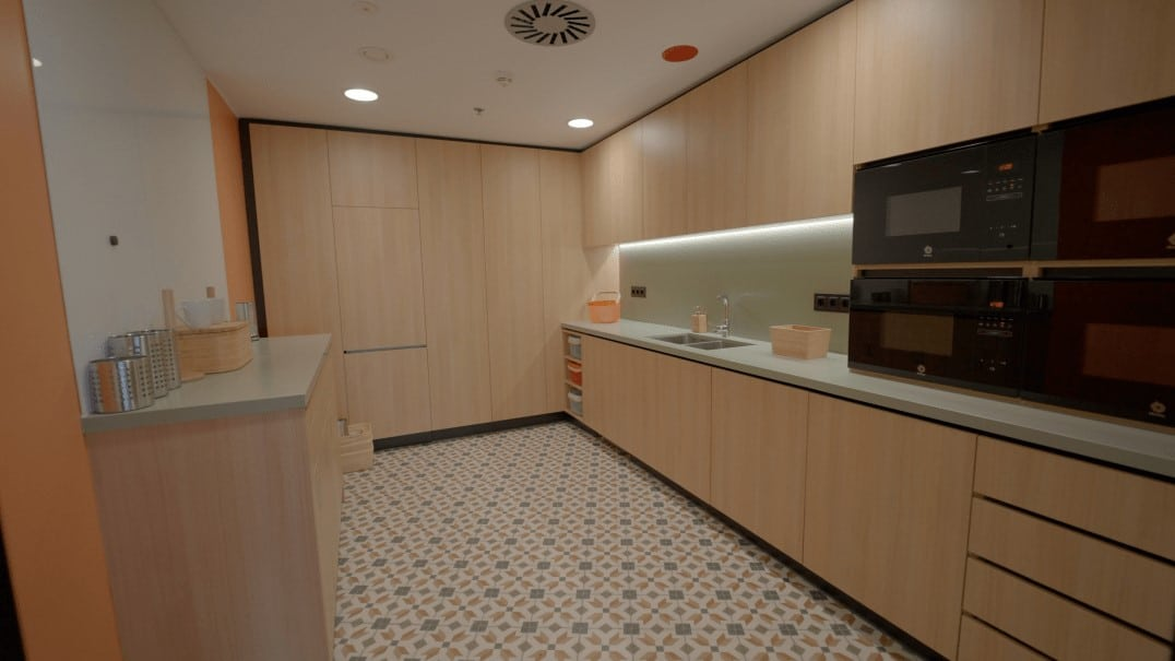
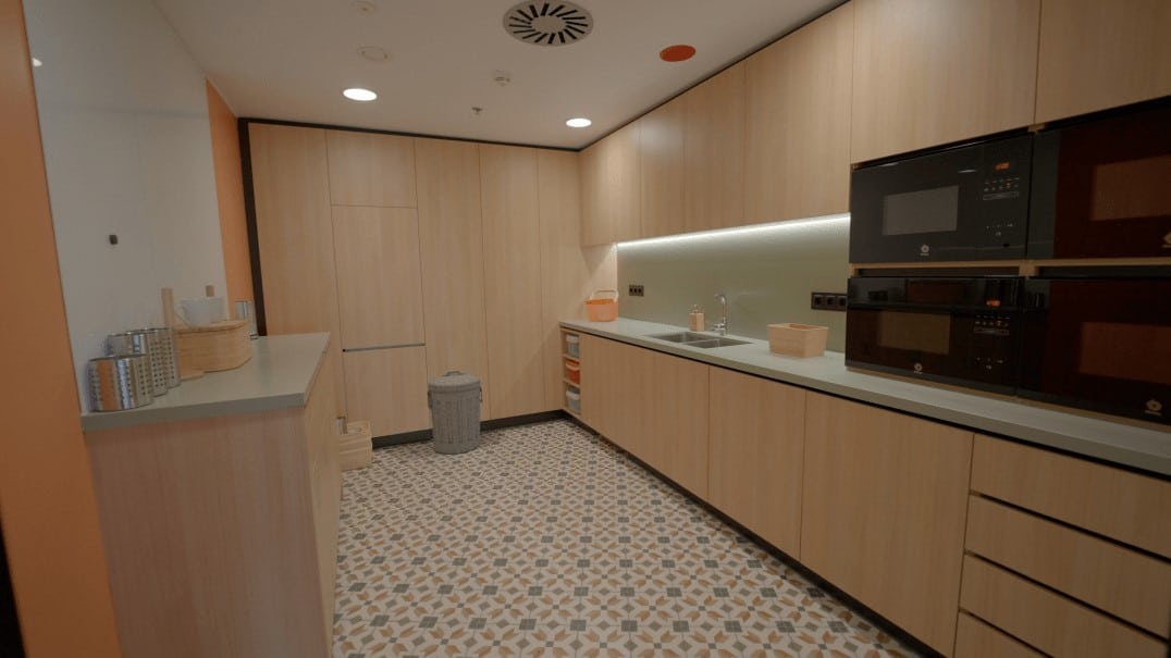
+ trash can [426,370,483,455]
